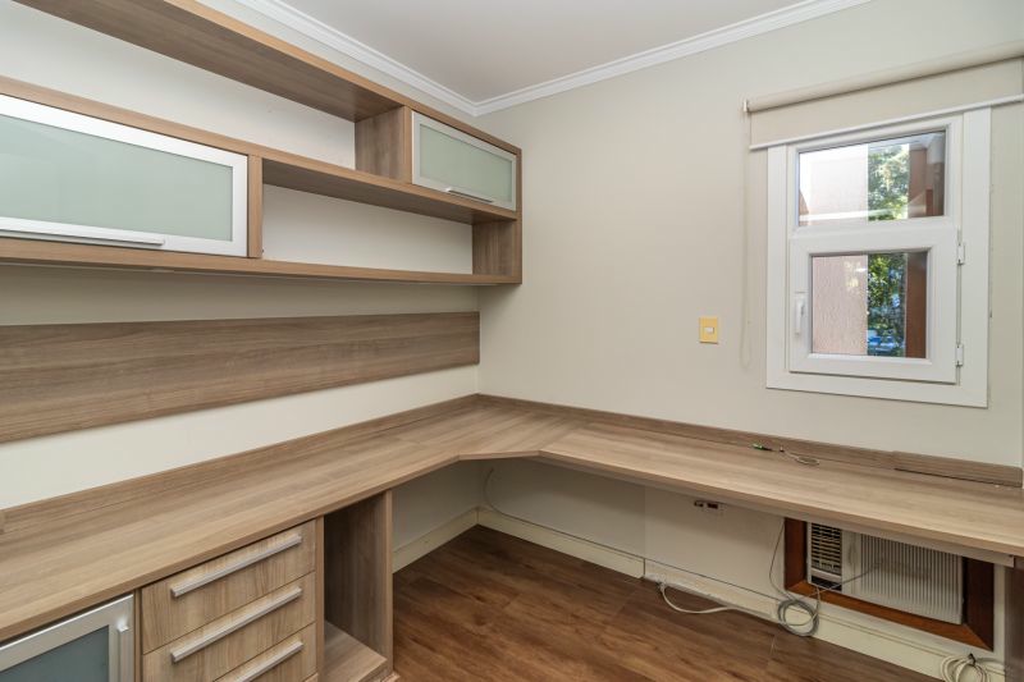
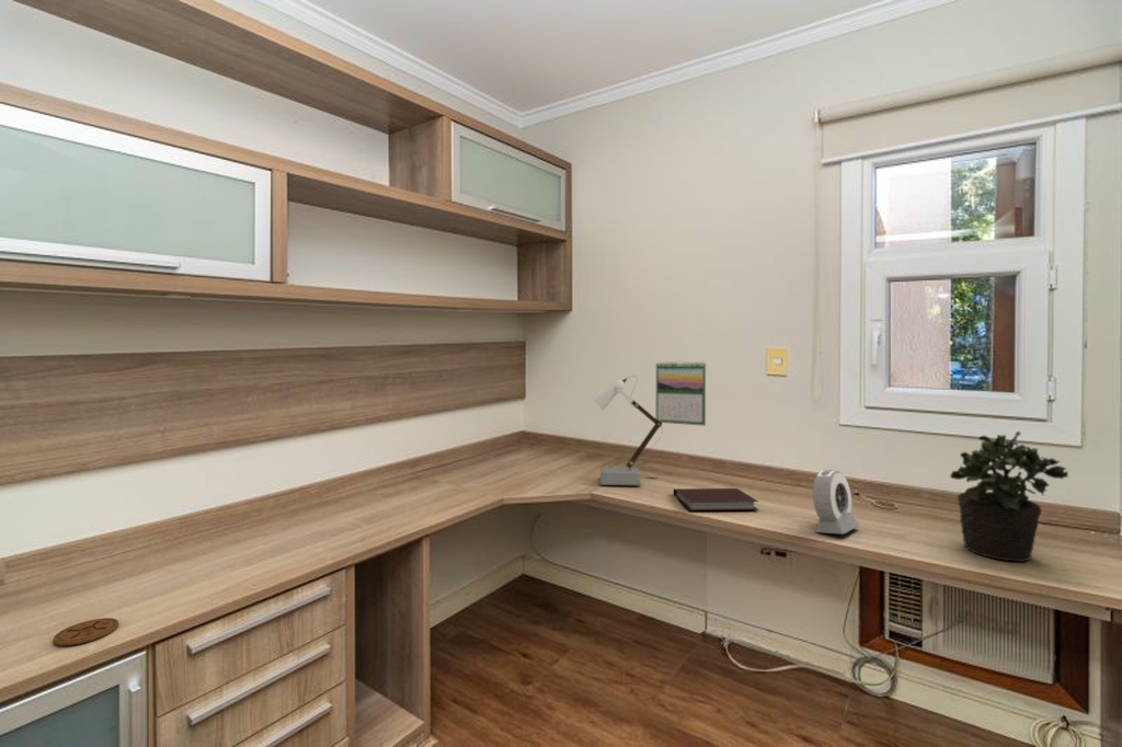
+ notebook [673,487,759,512]
+ calendar [655,359,707,427]
+ desk lamp [591,375,664,486]
+ coaster [53,617,119,646]
+ alarm clock [812,469,860,536]
+ potted plant [949,430,1069,563]
